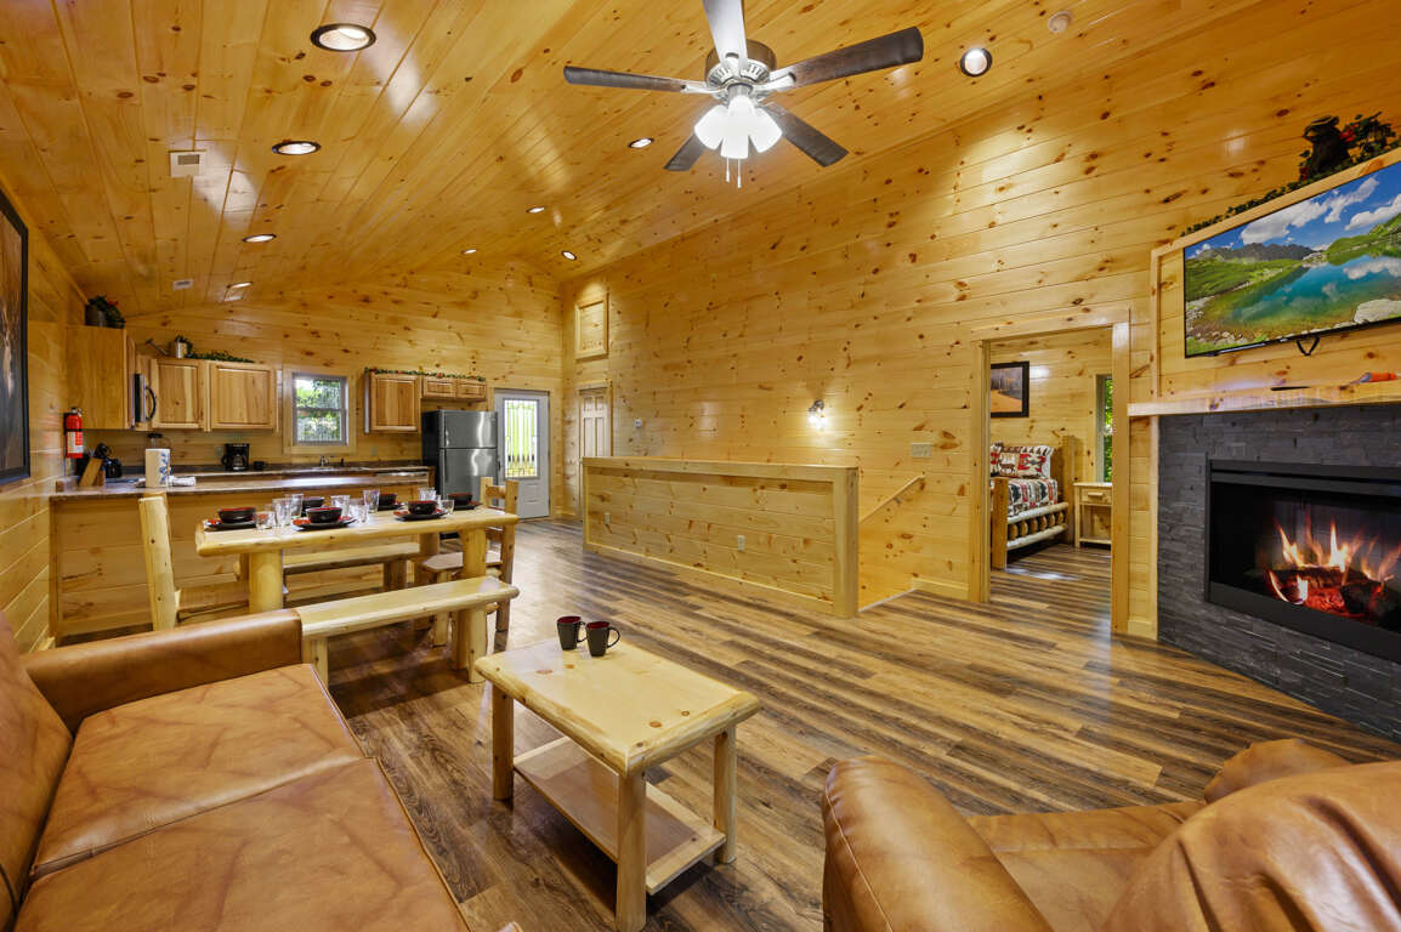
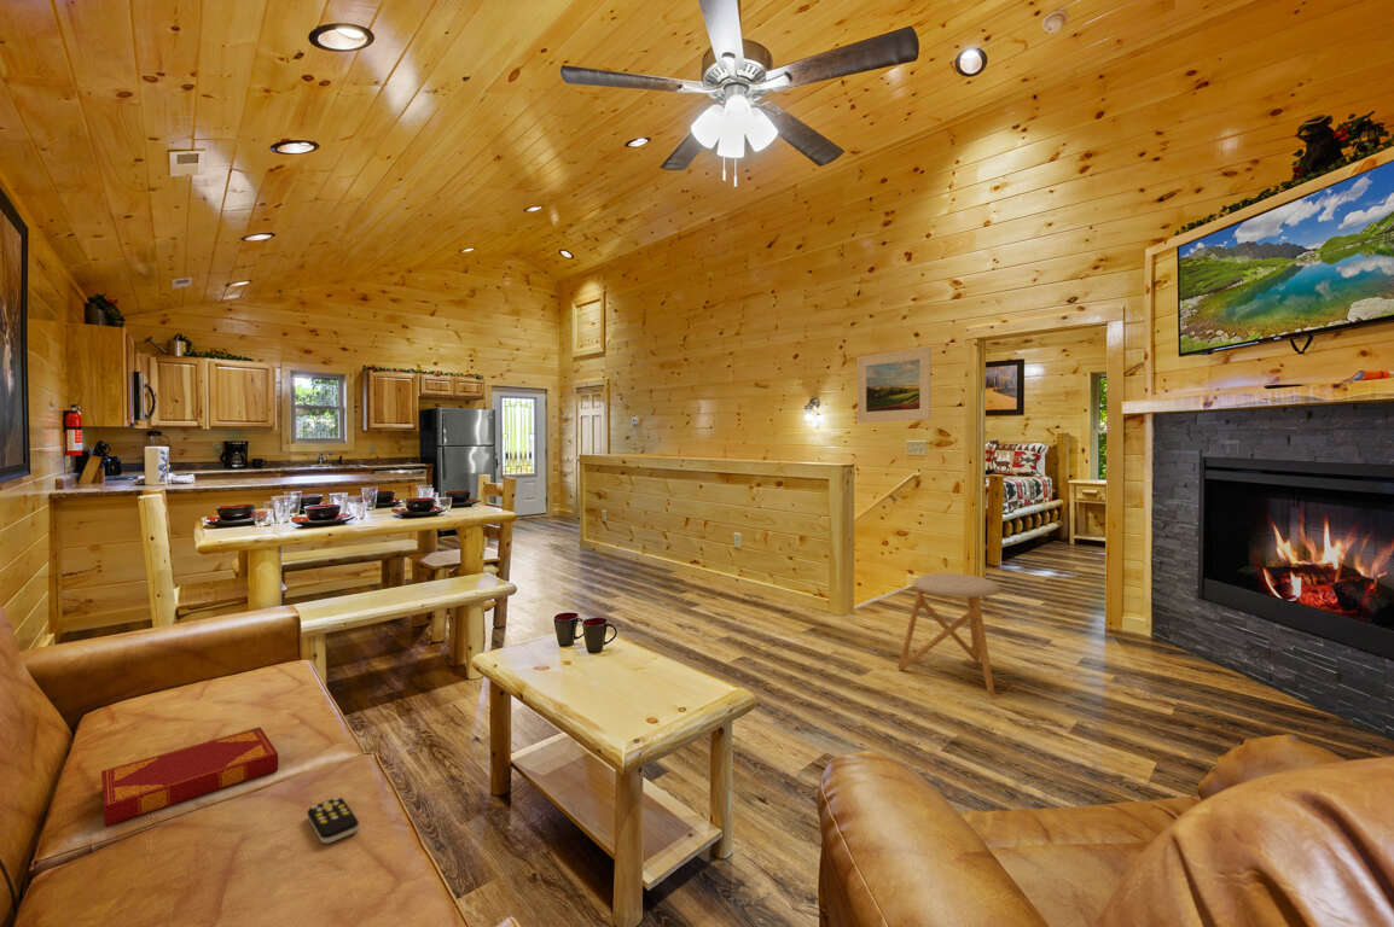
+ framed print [856,346,933,424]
+ stool [896,572,1001,696]
+ remote control [306,795,360,845]
+ hardback book [100,727,279,827]
